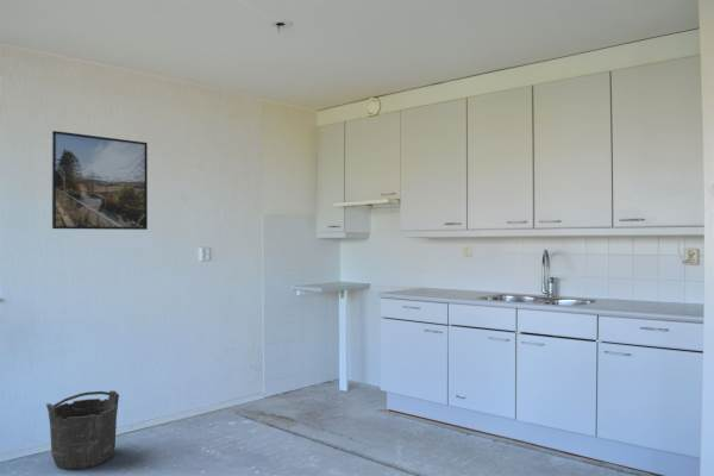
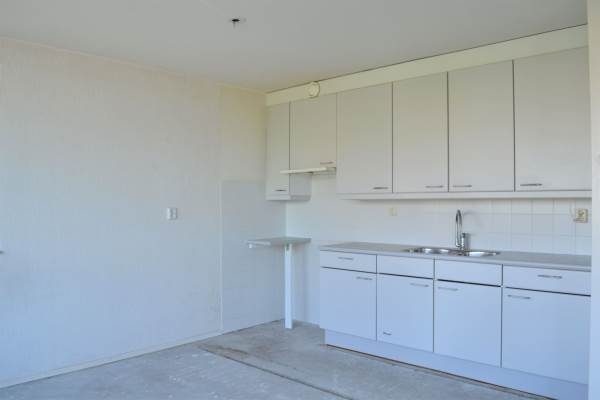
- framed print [51,130,149,231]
- bucket [45,389,120,470]
